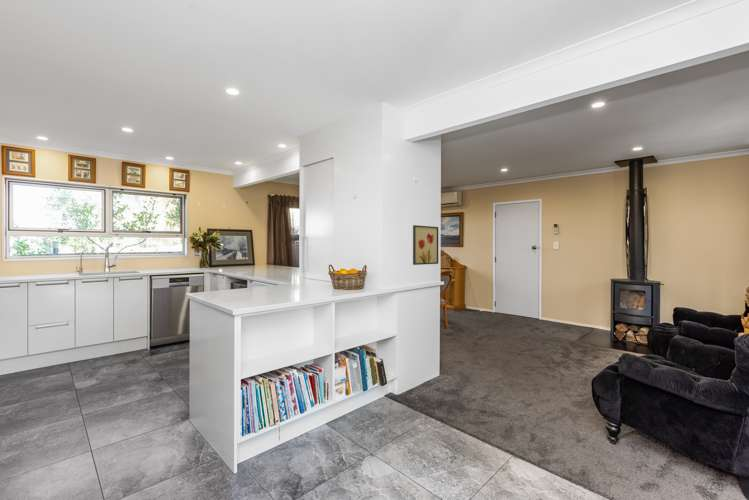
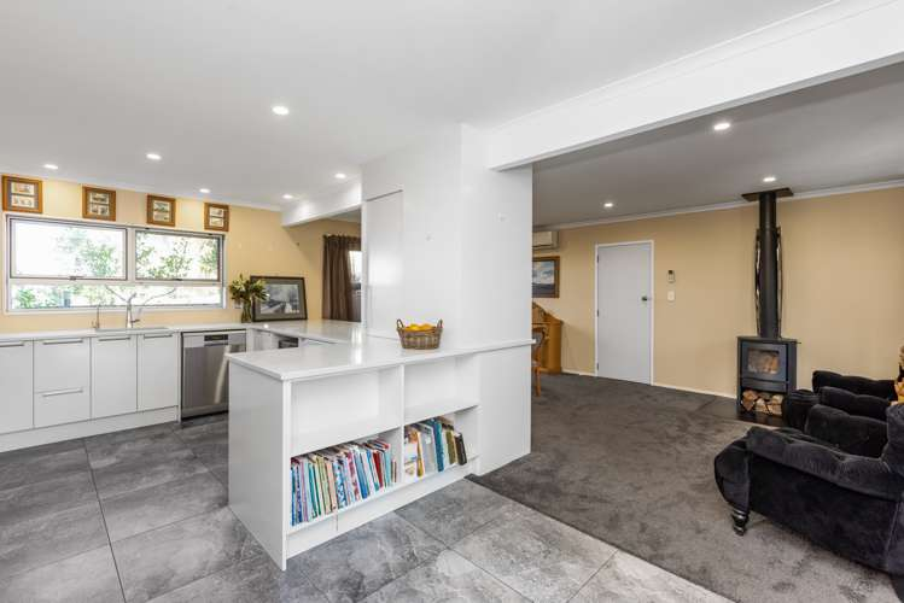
- wall art [412,224,439,266]
